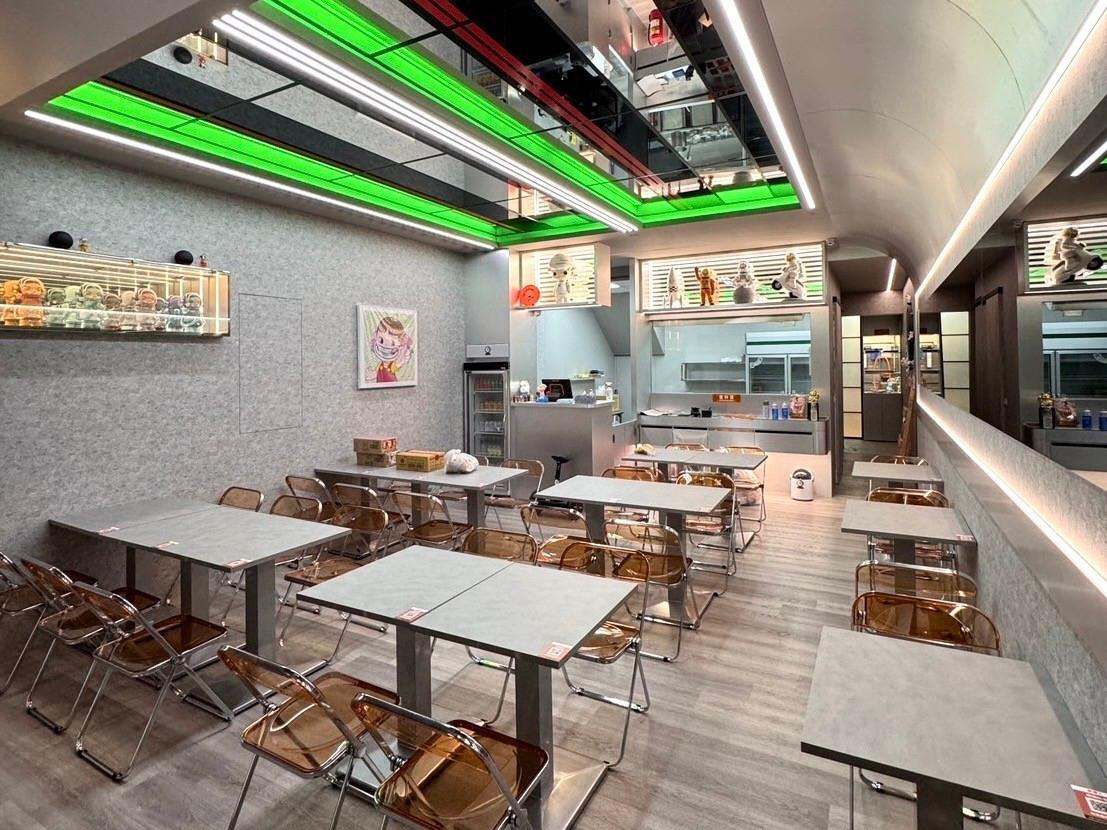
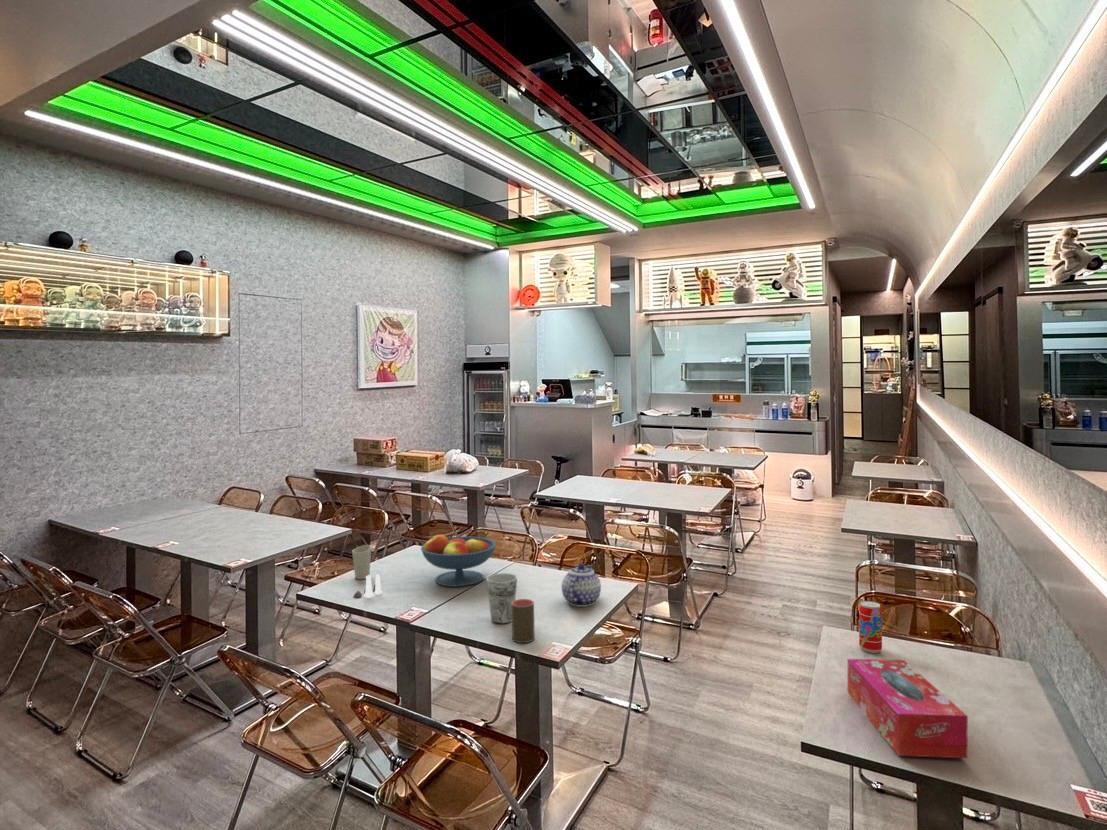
+ teapot [561,563,602,608]
+ tissue box [847,658,969,759]
+ salt and pepper shaker set [352,573,383,599]
+ cup [511,598,536,644]
+ beverage can [858,600,883,654]
+ cup [351,544,372,580]
+ fruit bowl [420,534,497,587]
+ cup [485,572,518,625]
